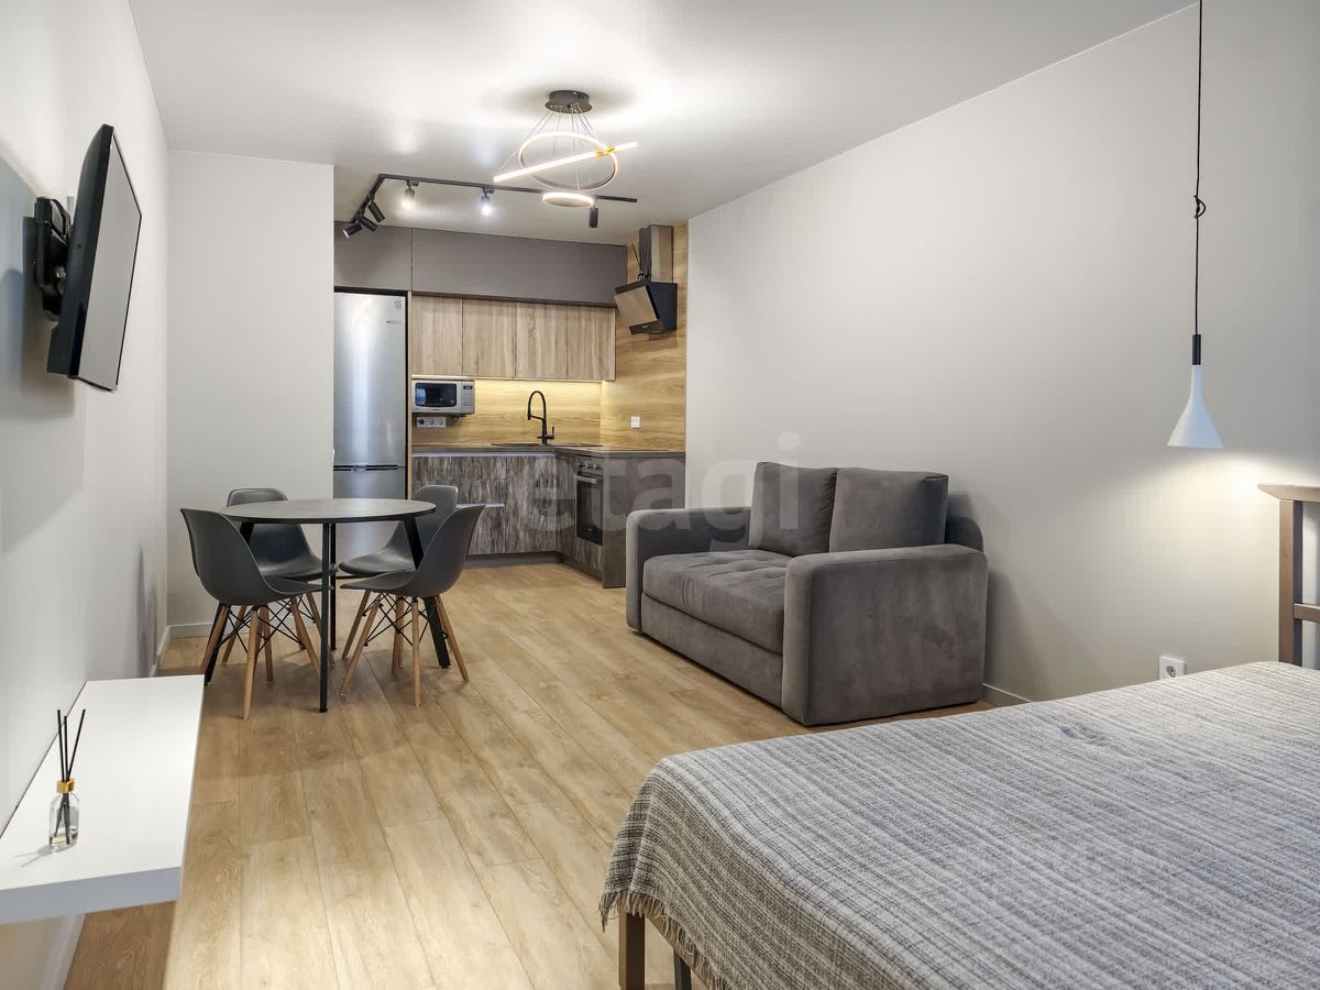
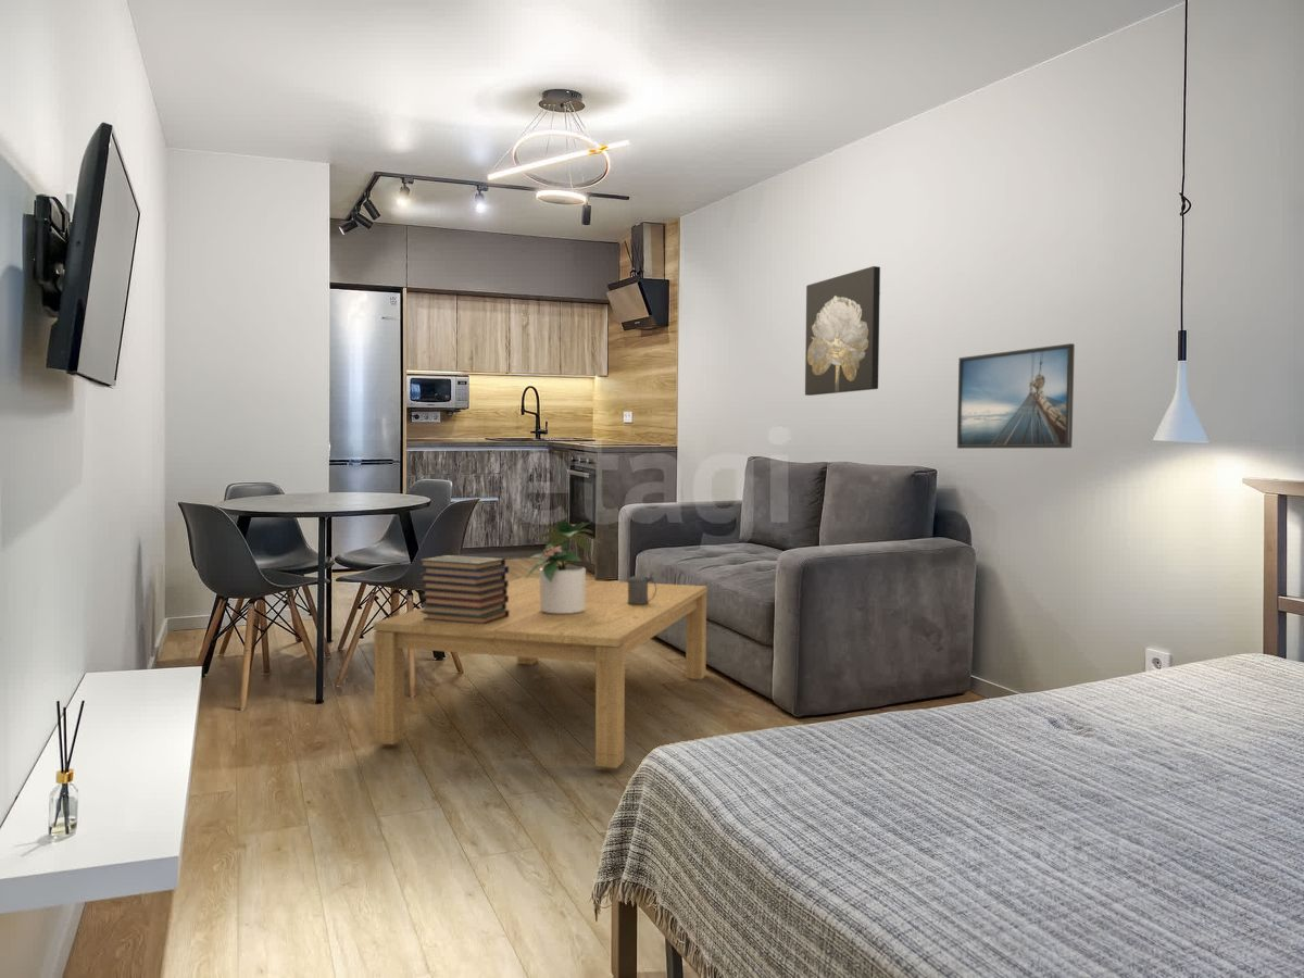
+ beer stein [627,572,656,605]
+ book stack [418,554,510,625]
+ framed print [956,342,1076,450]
+ coffee table [372,576,709,769]
+ potted plant [525,521,603,614]
+ wall art [804,265,881,397]
